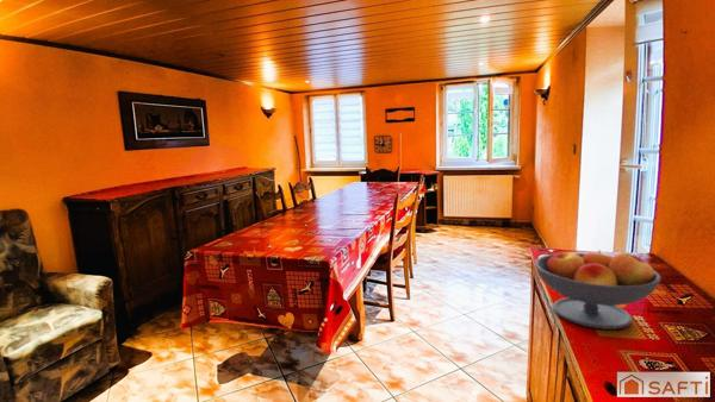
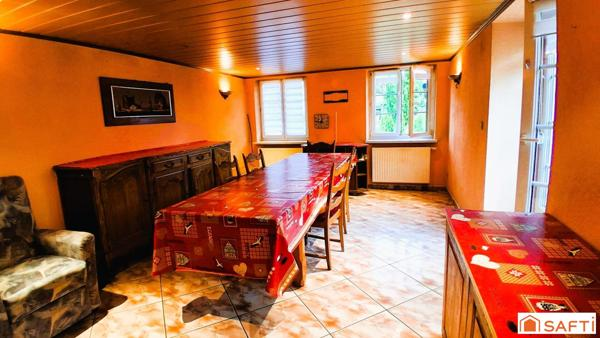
- fruit bowl [534,249,663,331]
